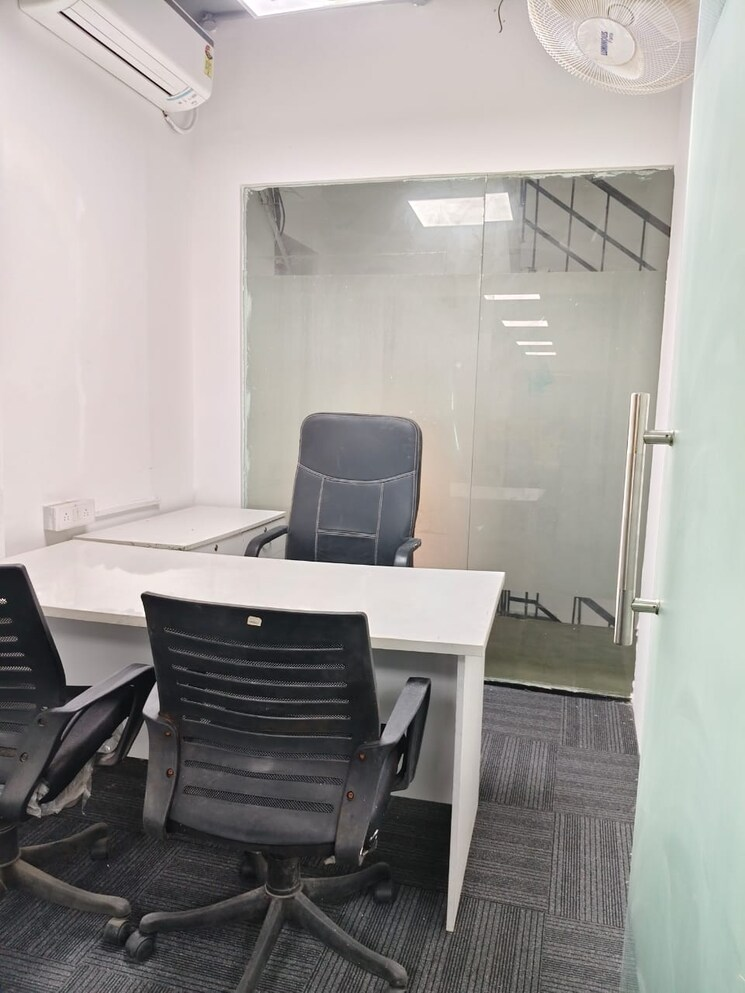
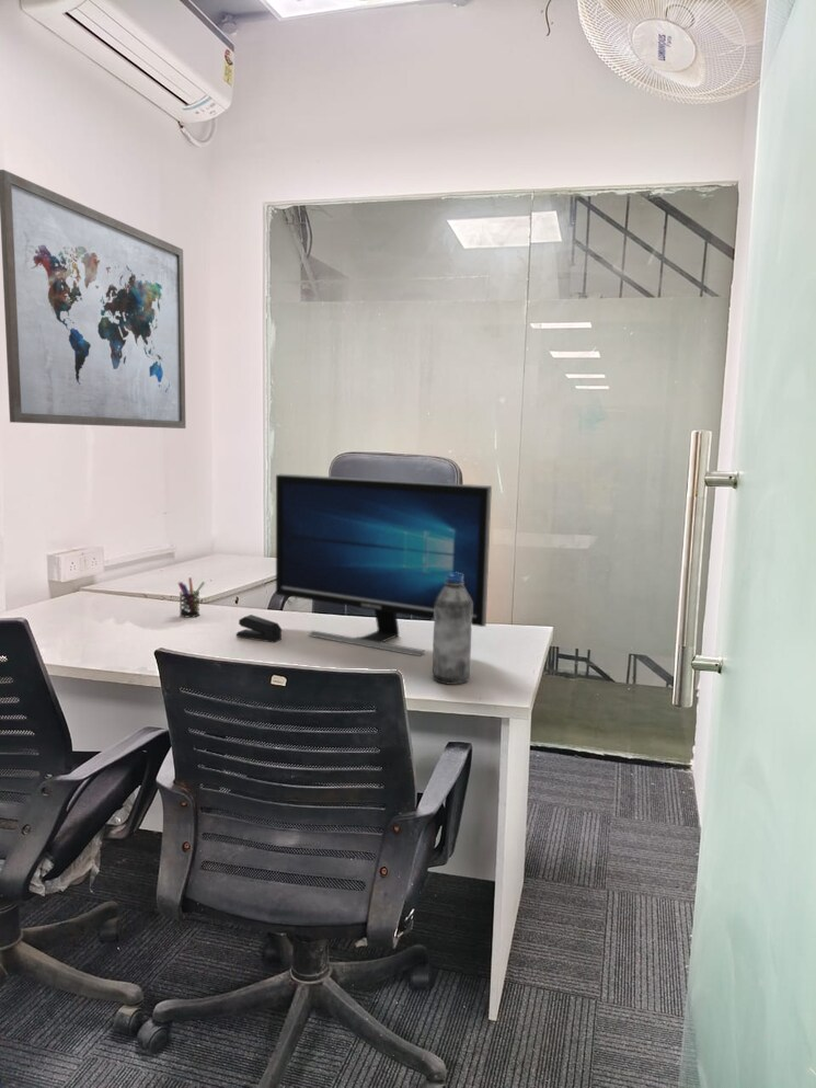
+ pen holder [177,576,206,618]
+ stapler [234,614,283,643]
+ wall art [0,169,187,430]
+ water bottle [432,573,472,686]
+ computer monitor [275,473,493,657]
